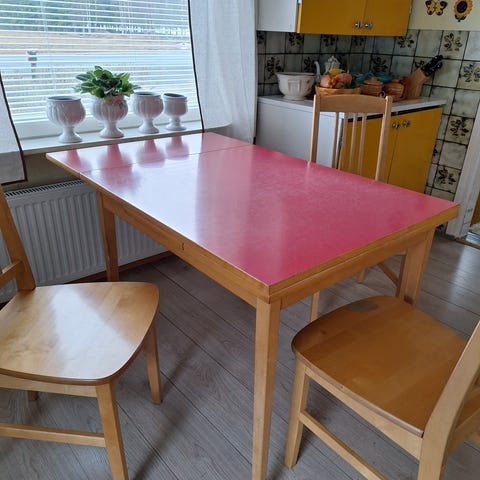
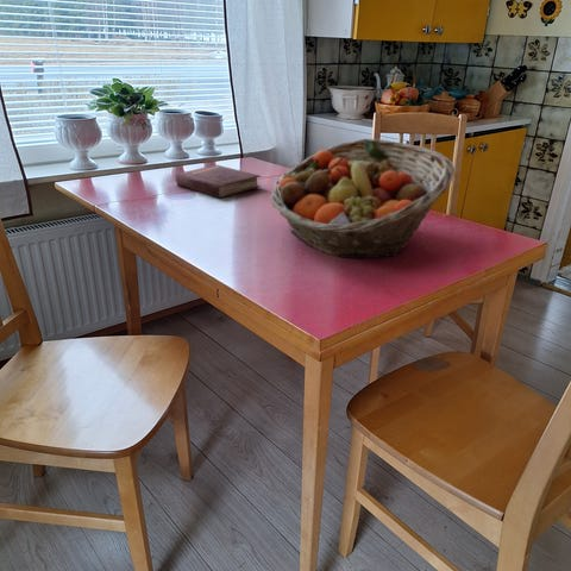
+ fruit basket [269,138,456,259]
+ hardback book [175,164,262,200]
